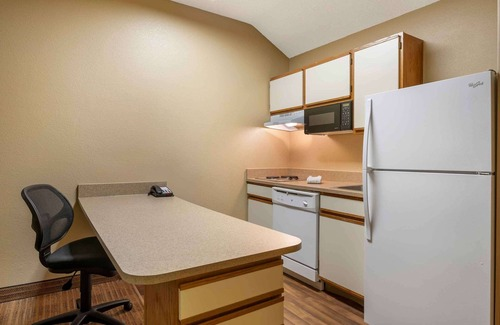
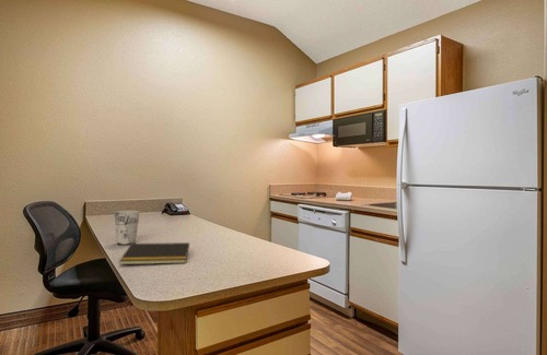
+ cup [114,210,141,246]
+ notepad [118,241,190,265]
